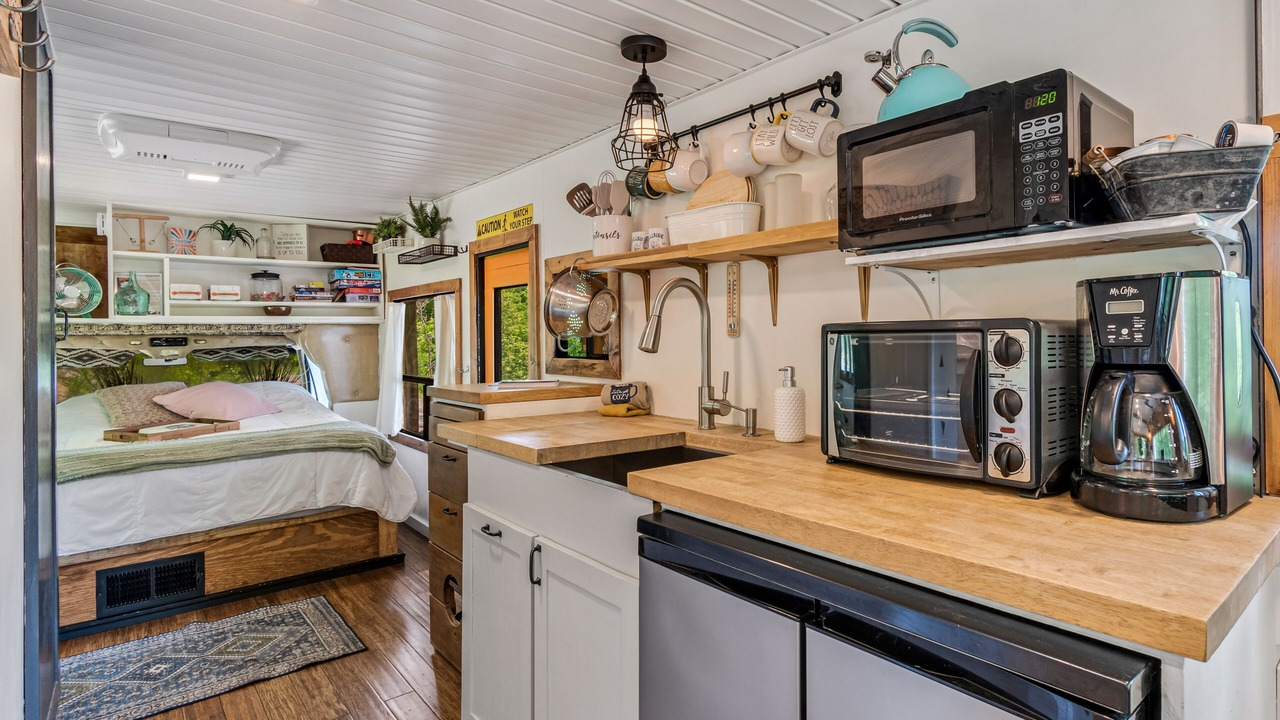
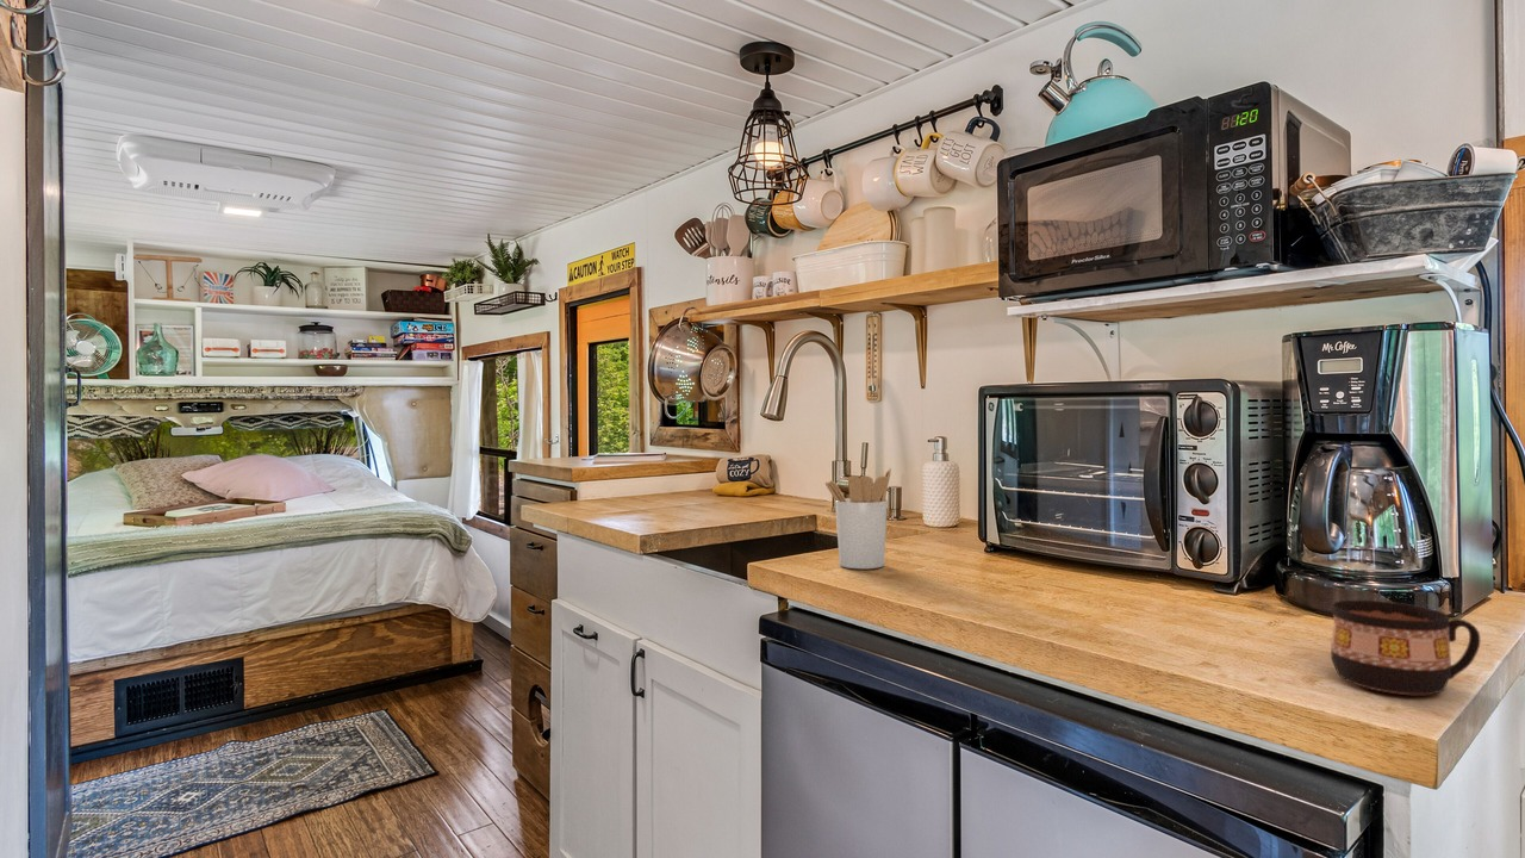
+ utensil holder [824,467,892,570]
+ cup [1330,599,1481,697]
